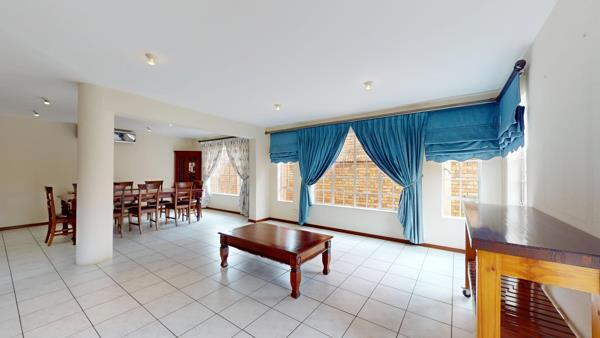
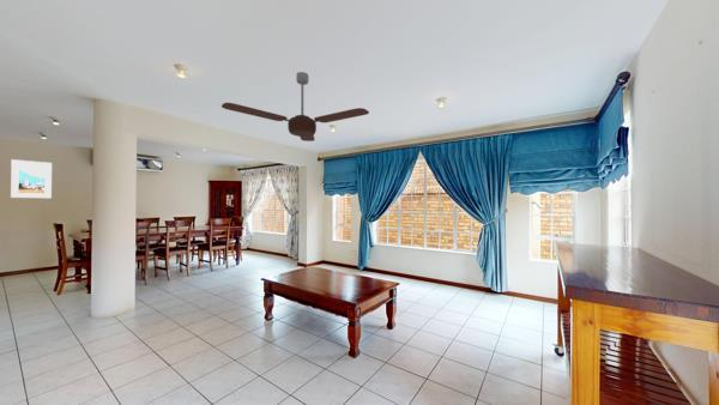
+ ceiling fan [220,71,370,143]
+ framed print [10,158,53,199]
